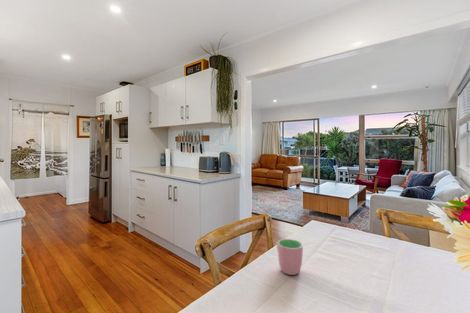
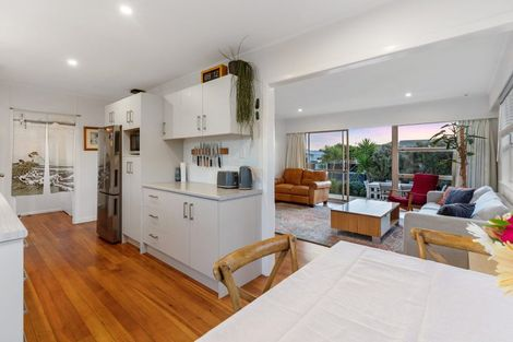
- cup [276,238,304,276]
